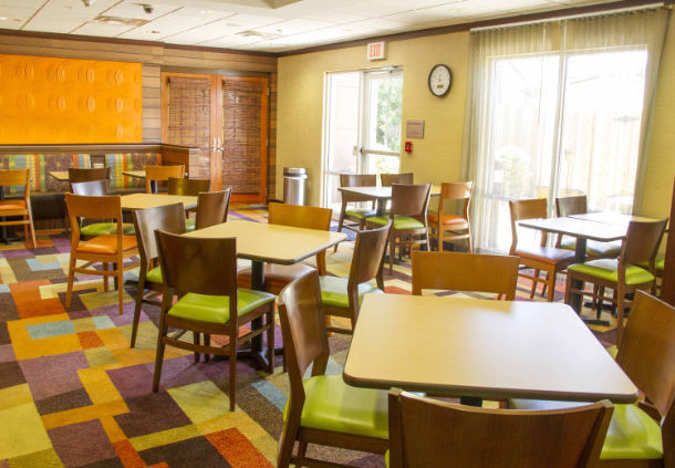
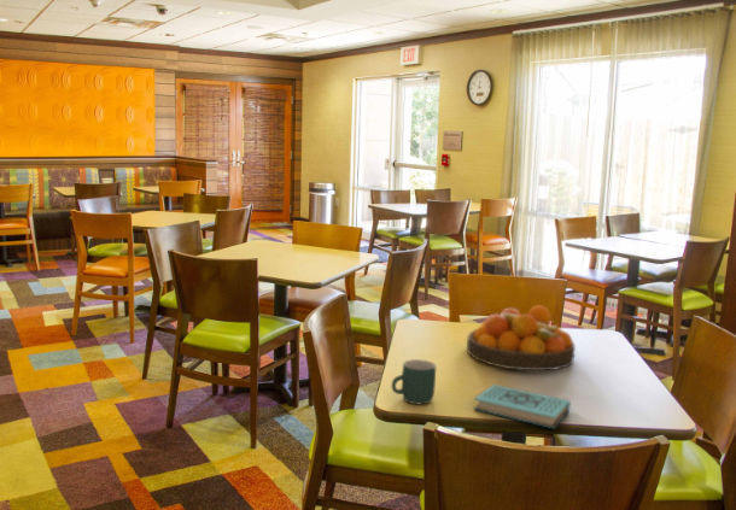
+ mug [390,358,437,405]
+ fruit bowl [466,305,577,371]
+ book [473,383,572,429]
